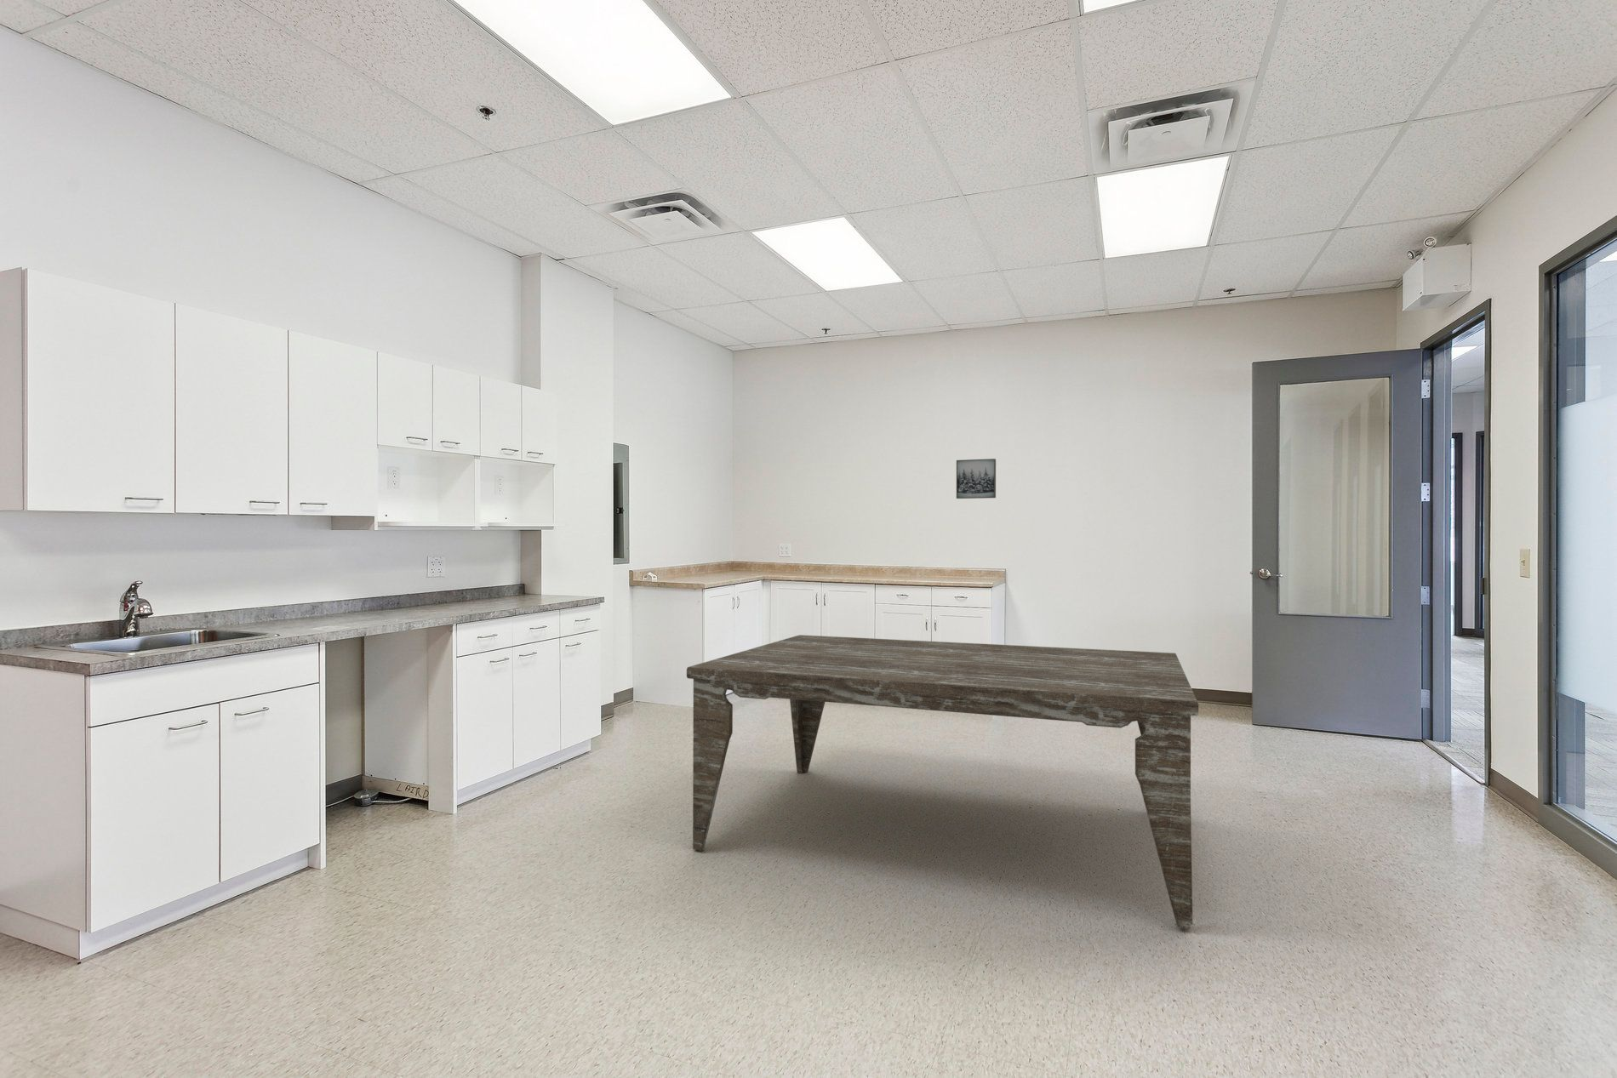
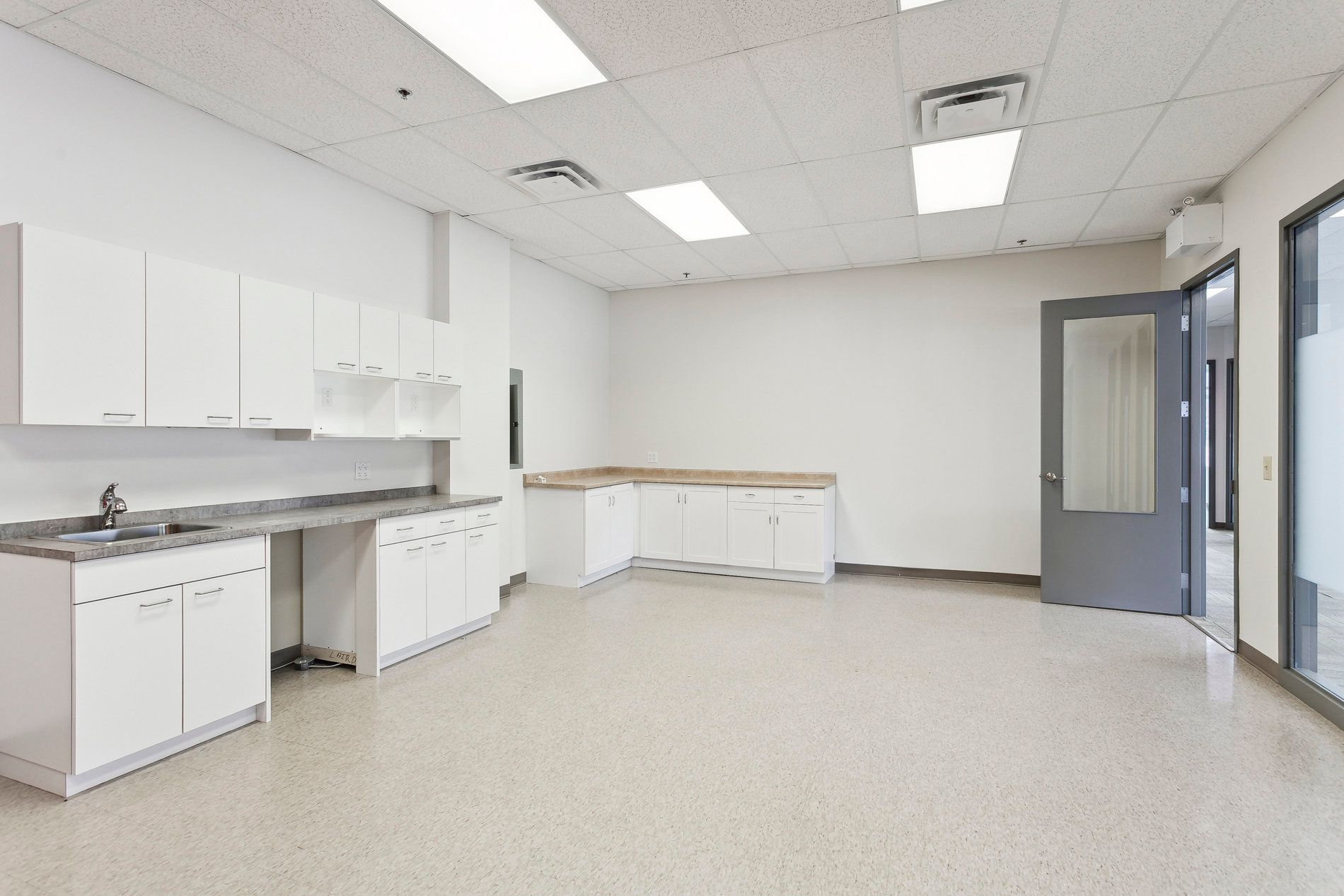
- dining table [686,634,1200,930]
- wall art [955,457,996,499]
